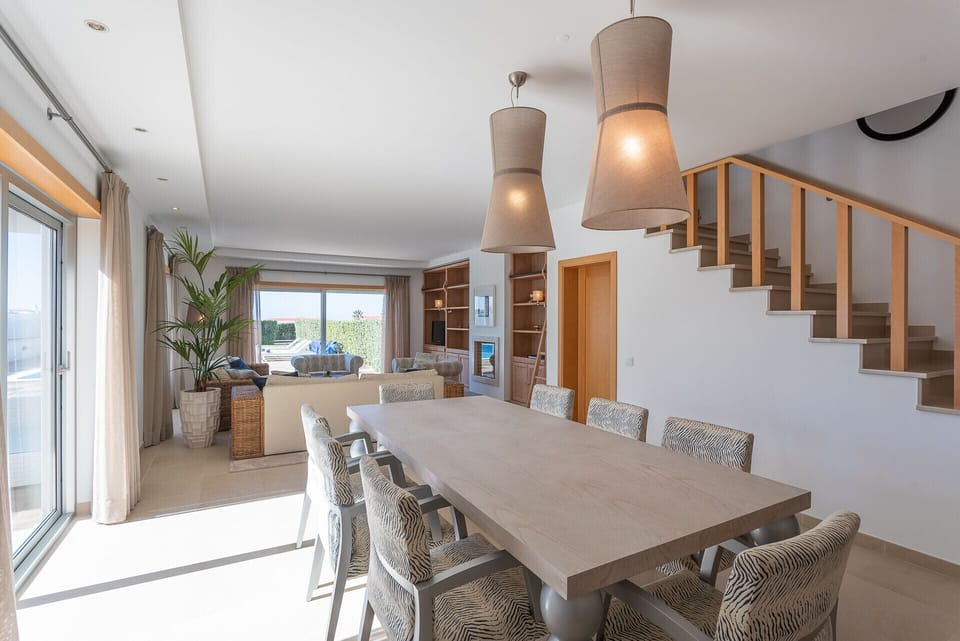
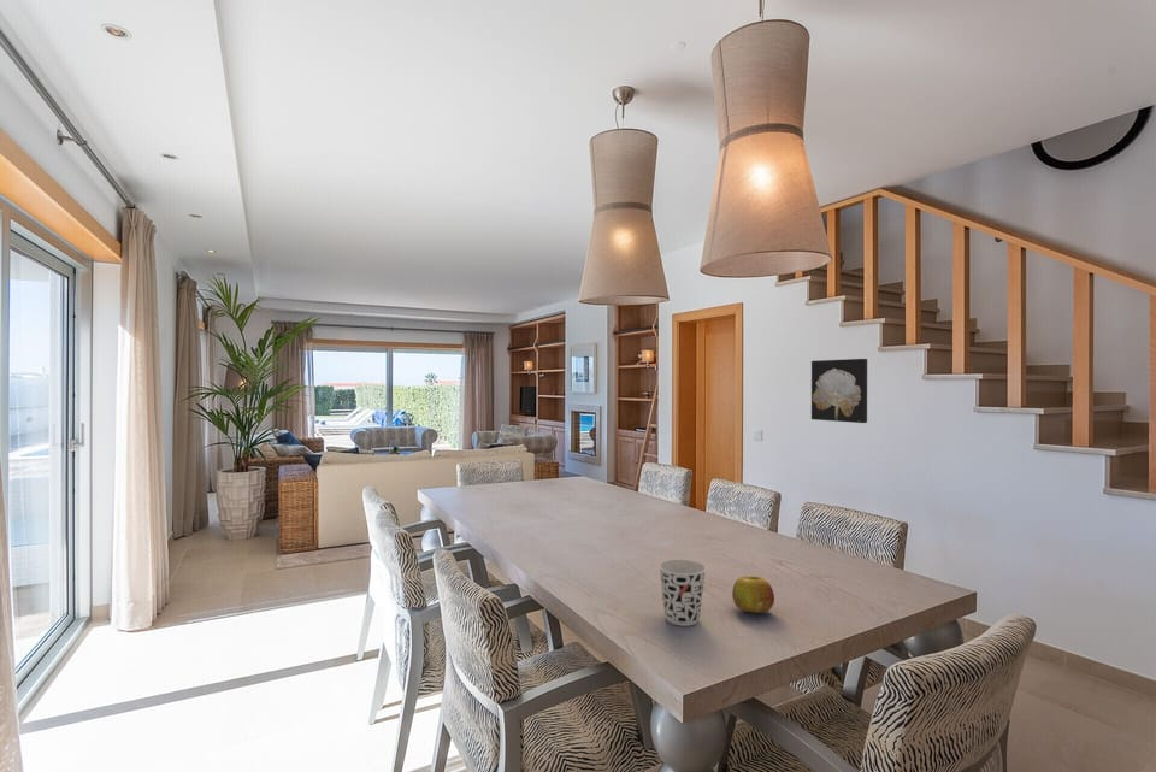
+ fruit [731,576,775,614]
+ cup [657,559,708,627]
+ wall art [810,358,868,424]
